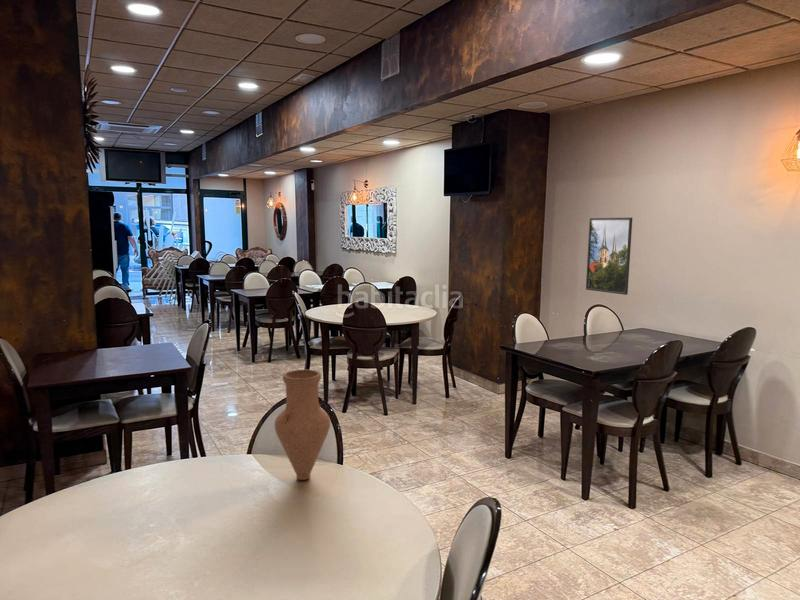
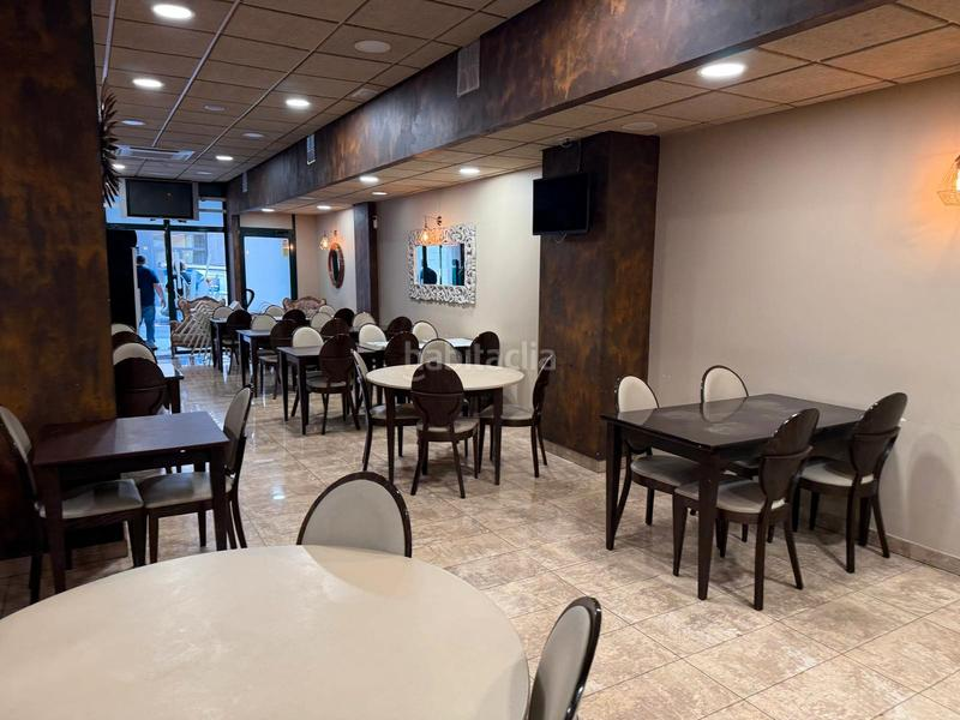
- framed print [585,217,633,296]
- vase [274,368,331,481]
